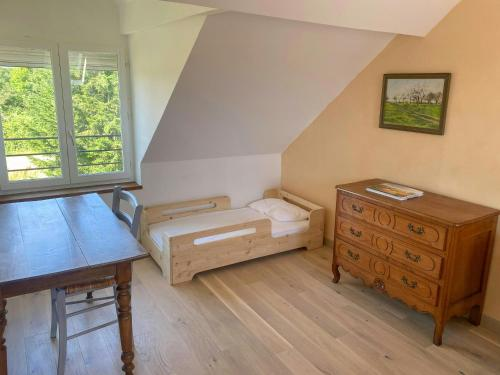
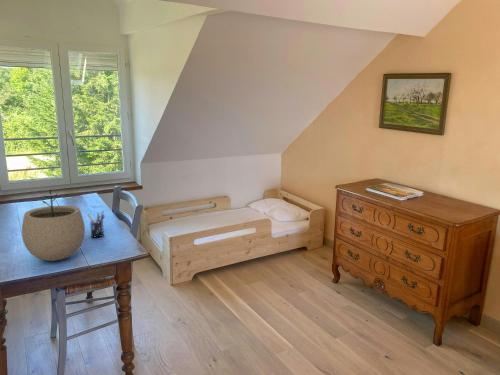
+ plant pot [21,188,86,262]
+ pen holder [86,210,106,238]
